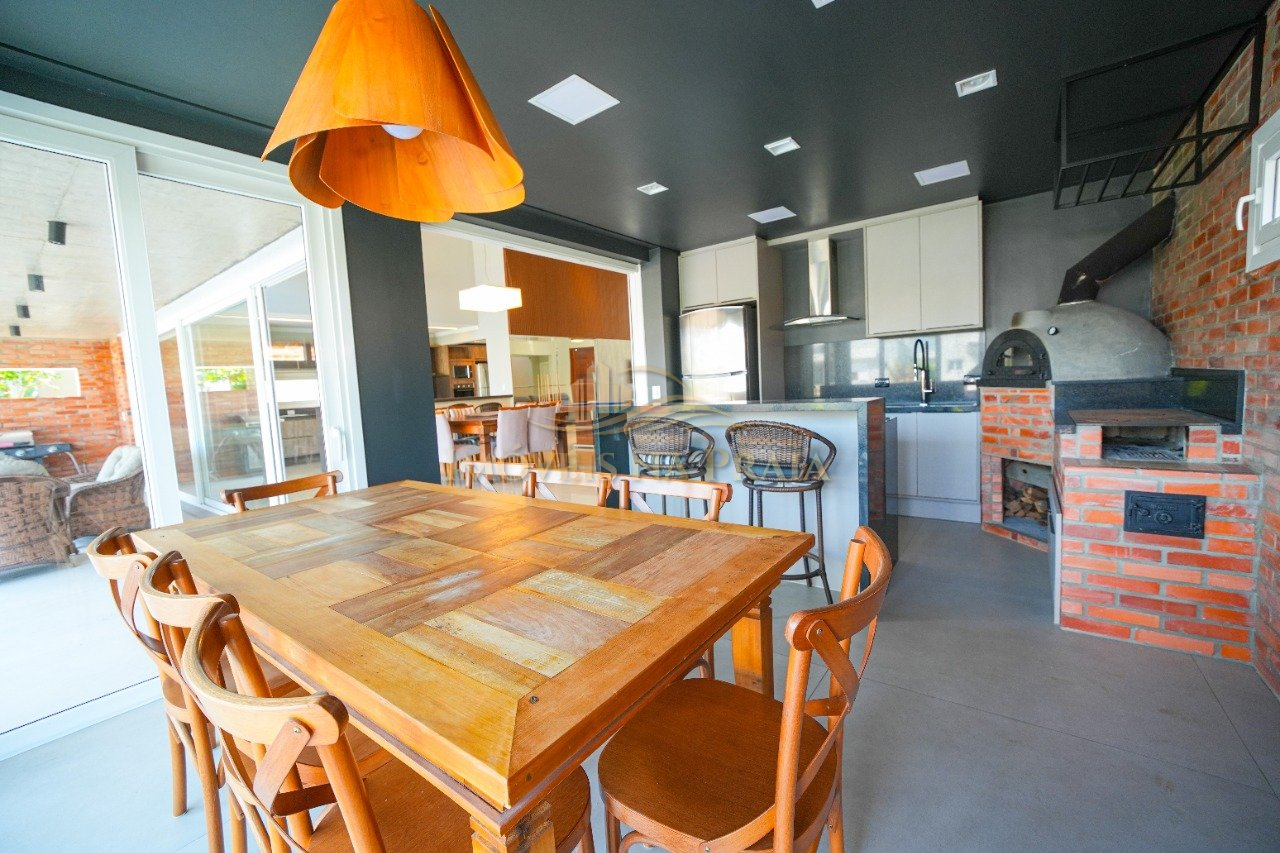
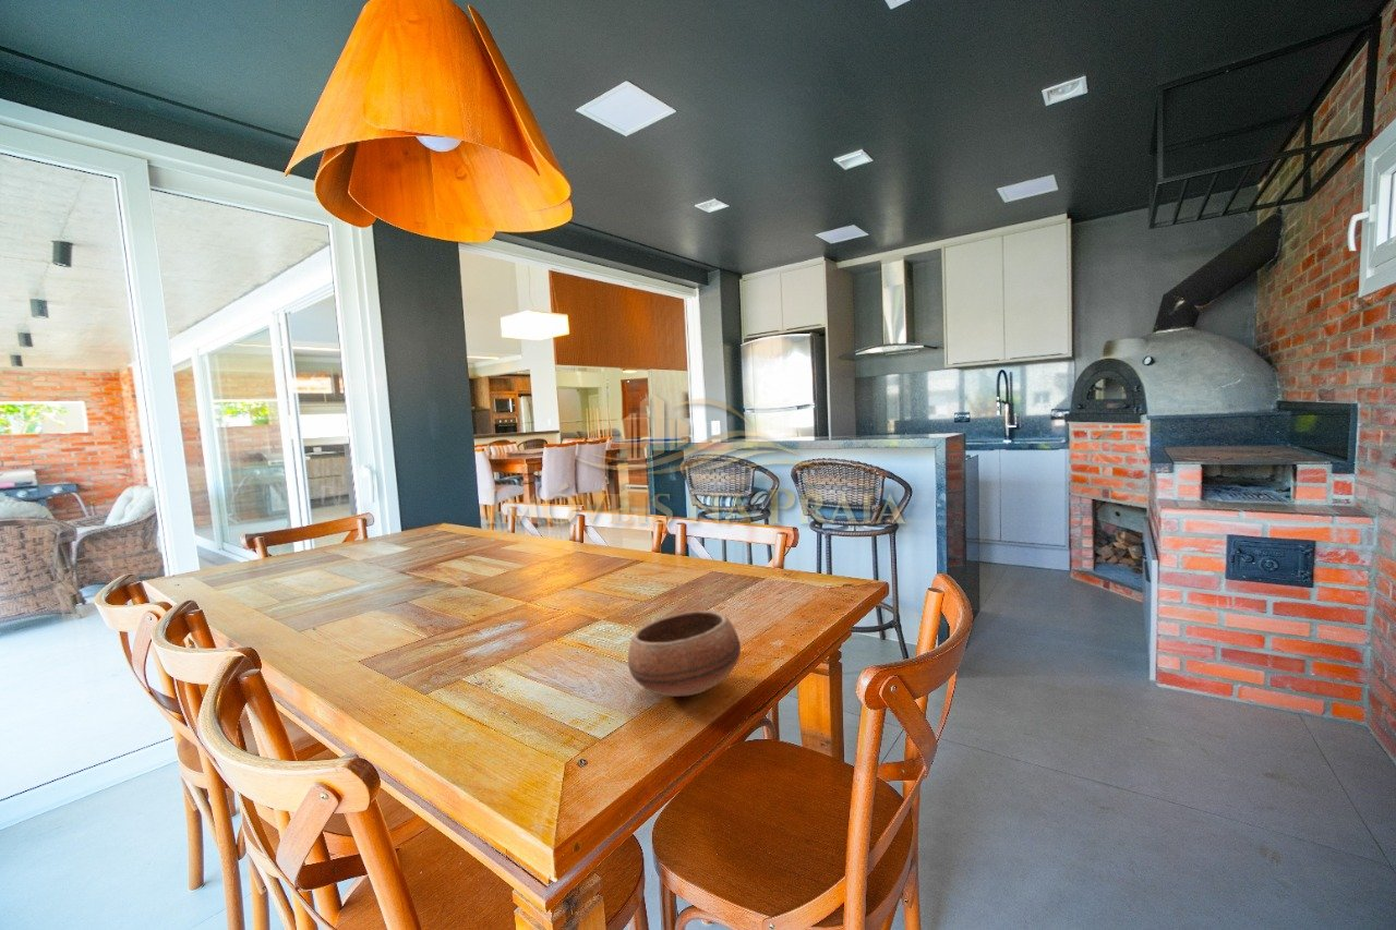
+ bowl [627,609,742,698]
